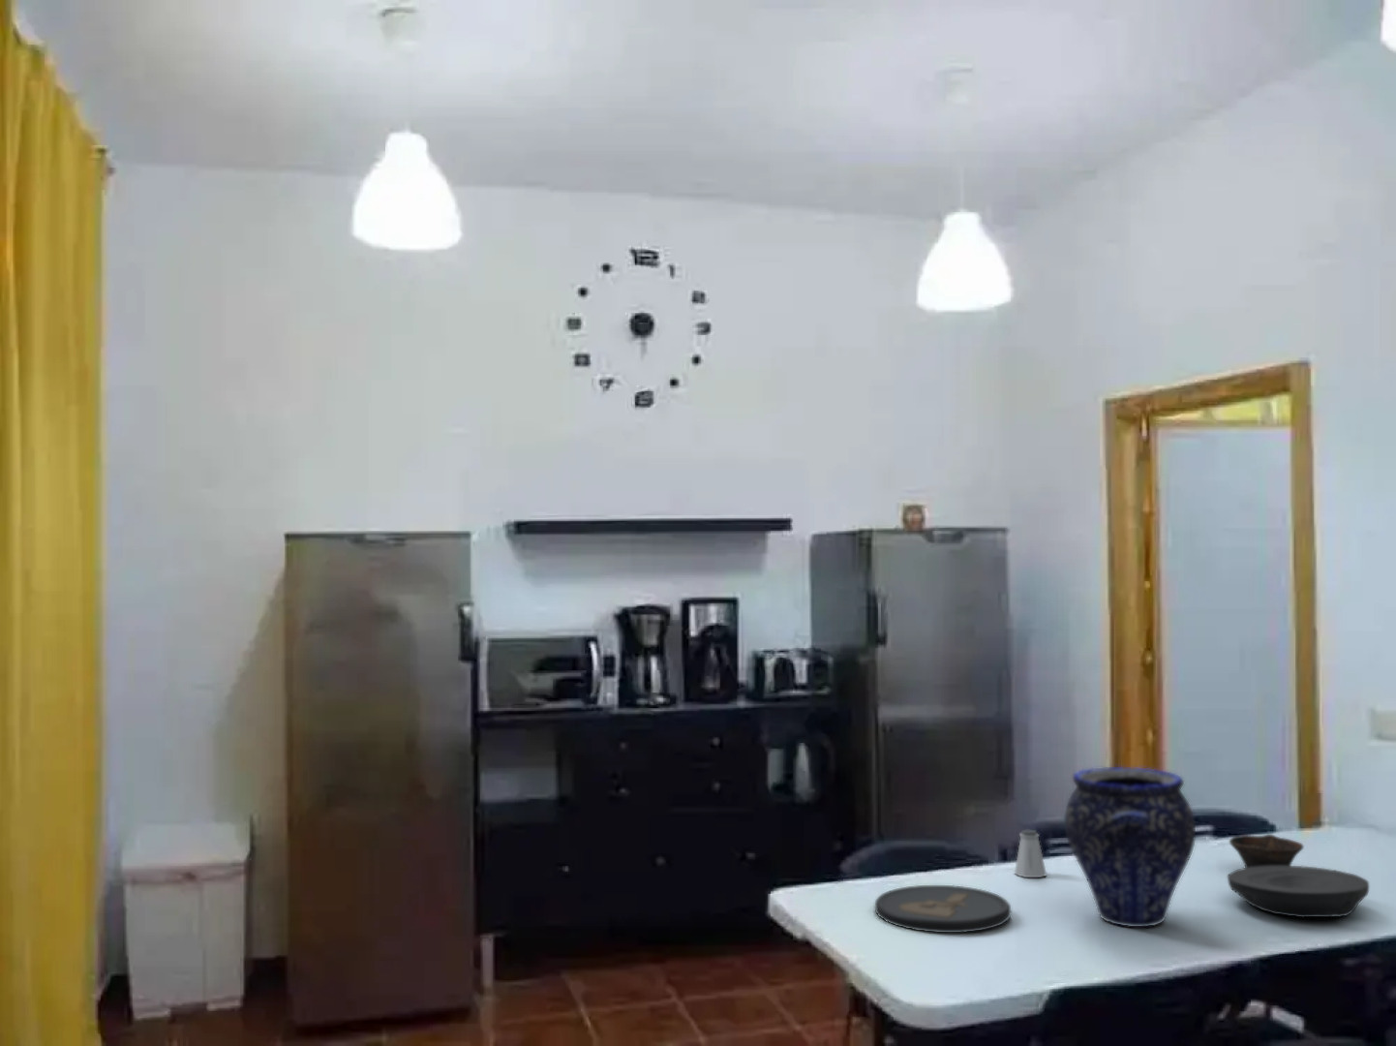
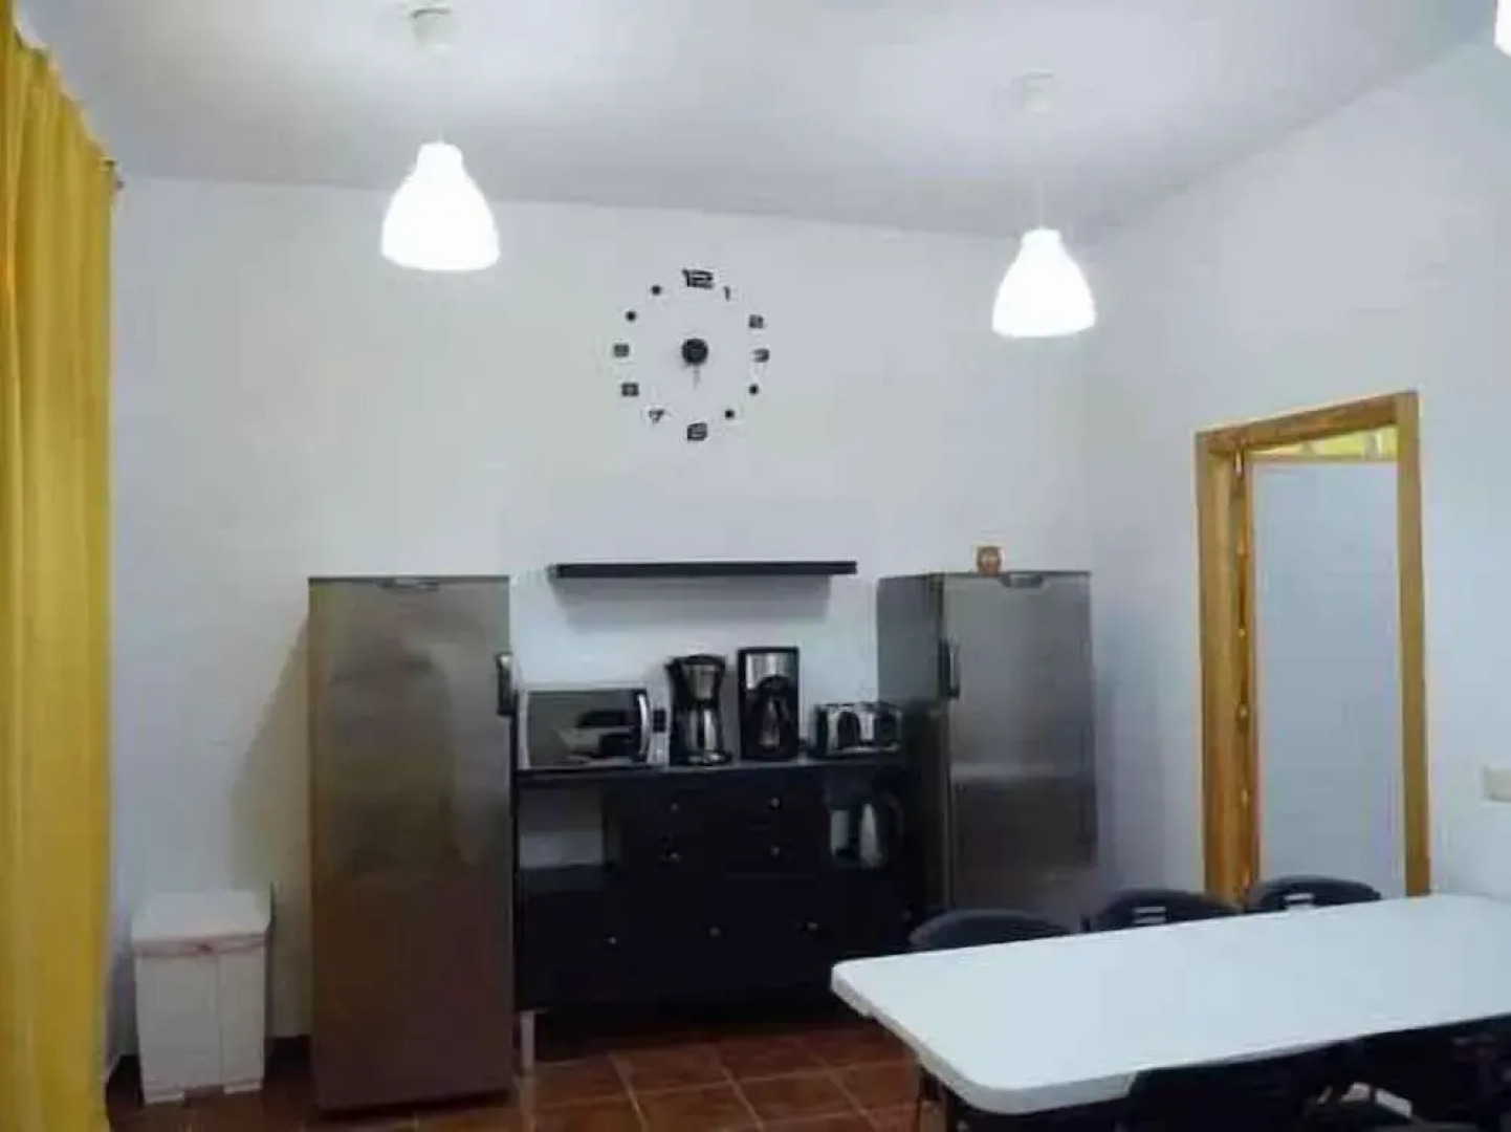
- saltshaker [1014,830,1048,879]
- vase [1064,766,1196,927]
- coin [874,884,1012,934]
- plate [1227,865,1370,920]
- bowl [1229,833,1305,868]
